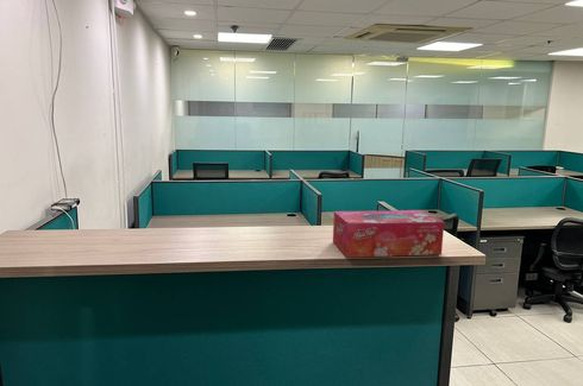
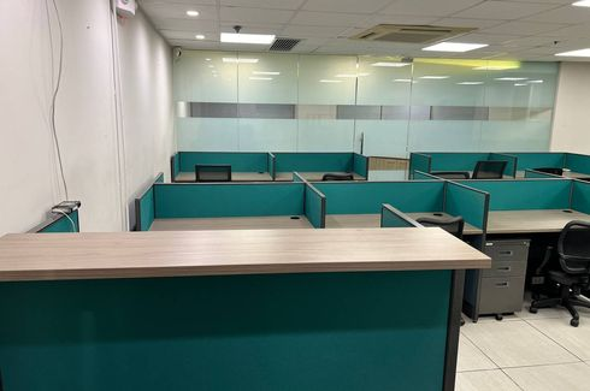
- tissue box [332,209,445,259]
